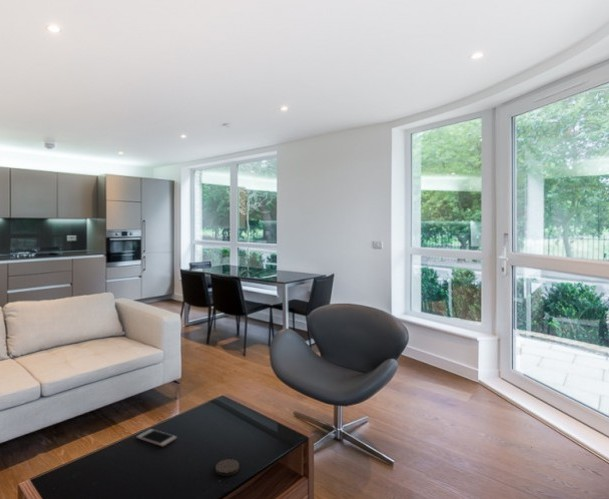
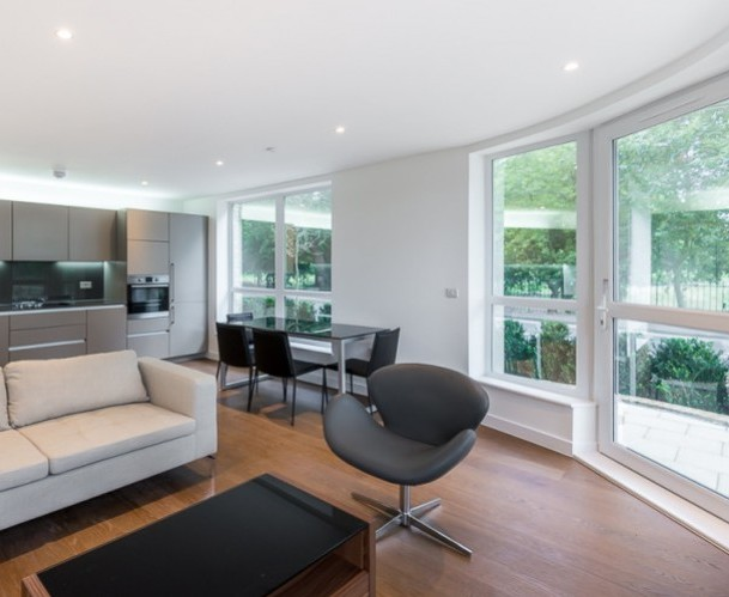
- cell phone [135,428,178,448]
- coaster [215,458,240,477]
